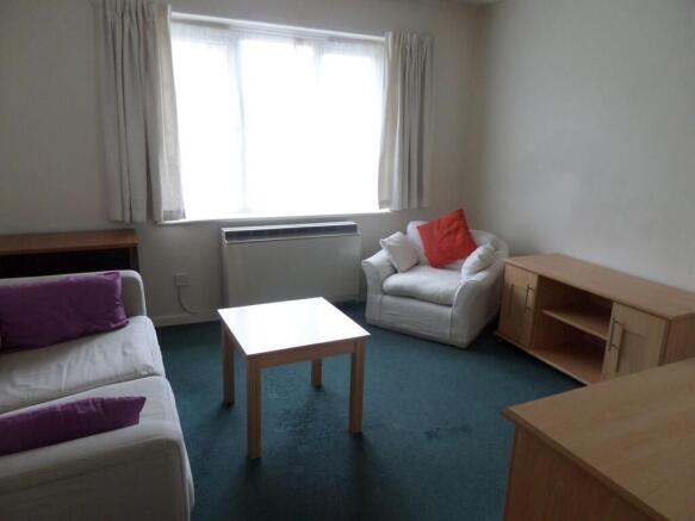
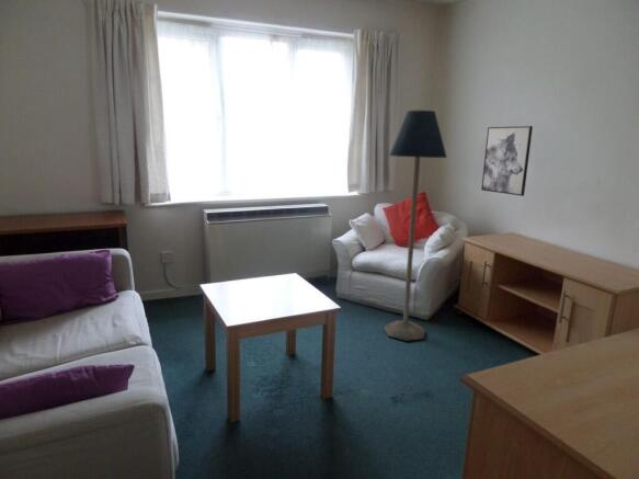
+ wall art [480,125,534,197]
+ floor lamp [383,109,448,342]
